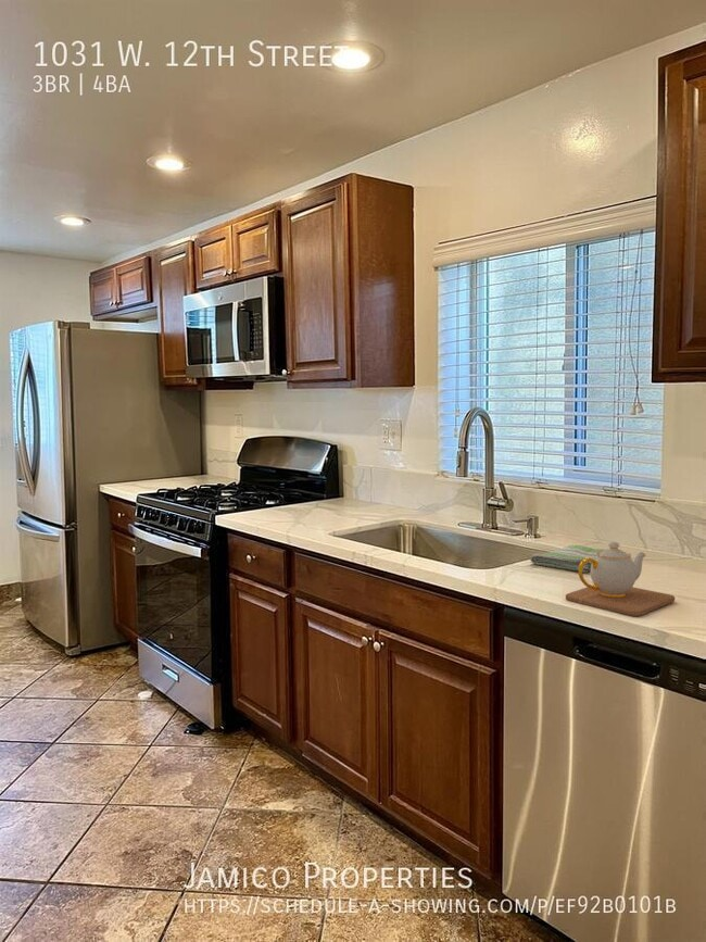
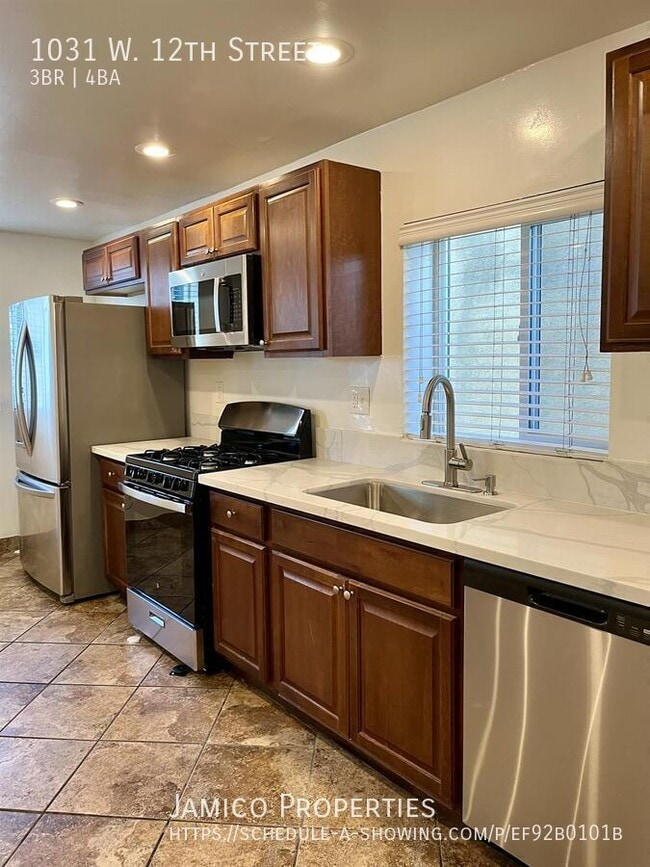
- teapot [565,541,676,617]
- dish towel [529,544,606,574]
